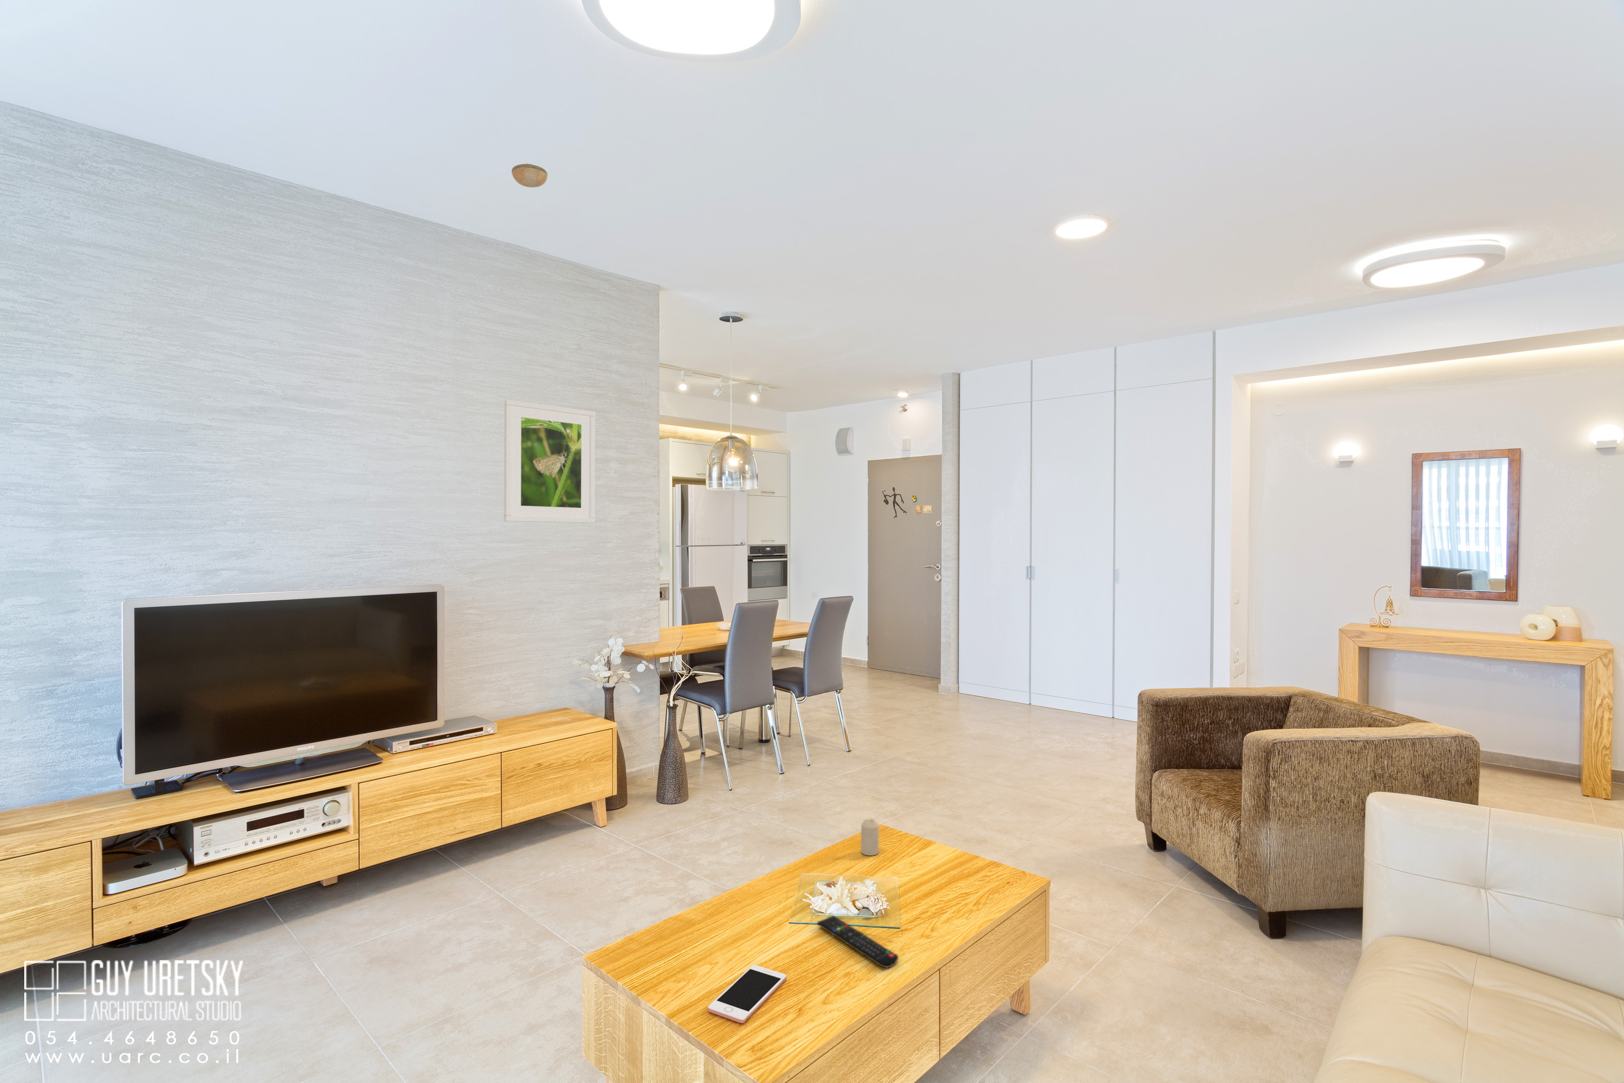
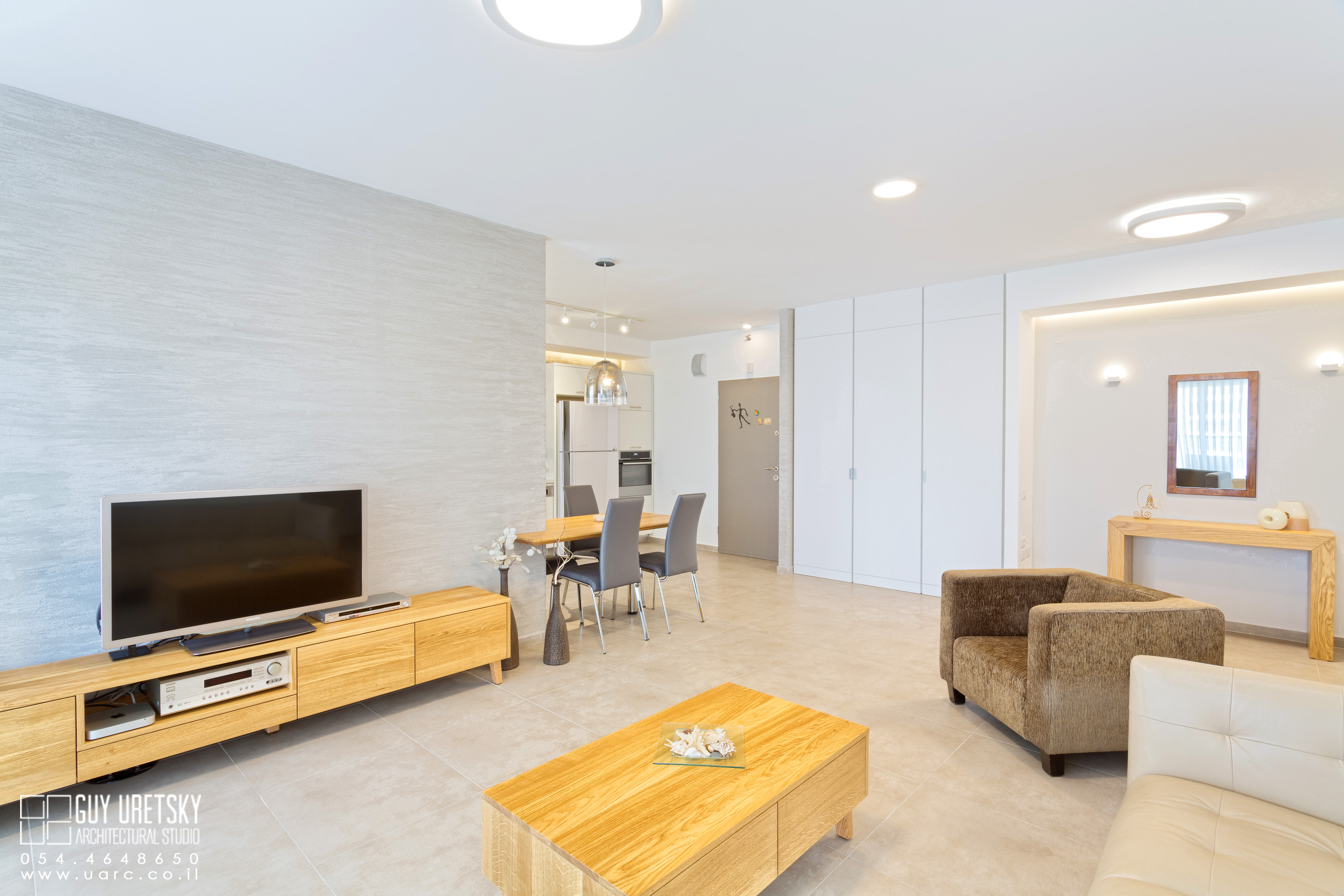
- remote control [817,915,899,968]
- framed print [504,399,596,523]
- cell phone [707,965,787,1024]
- candle [860,818,880,856]
- smoke detector [511,163,549,187]
